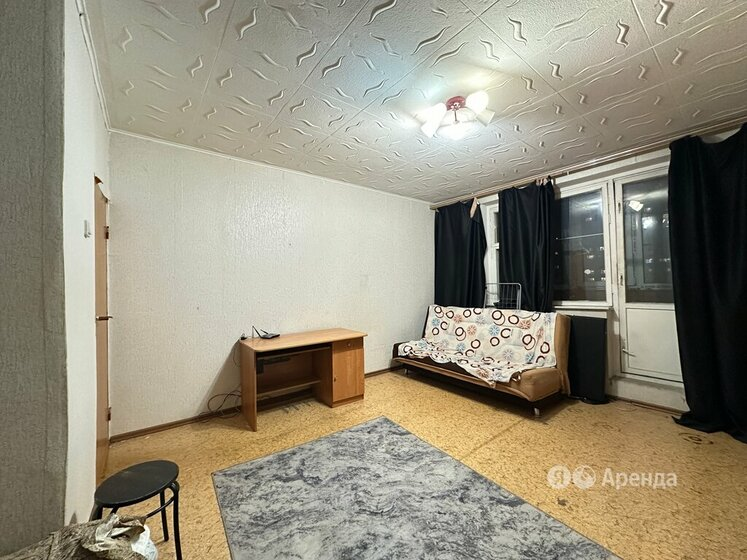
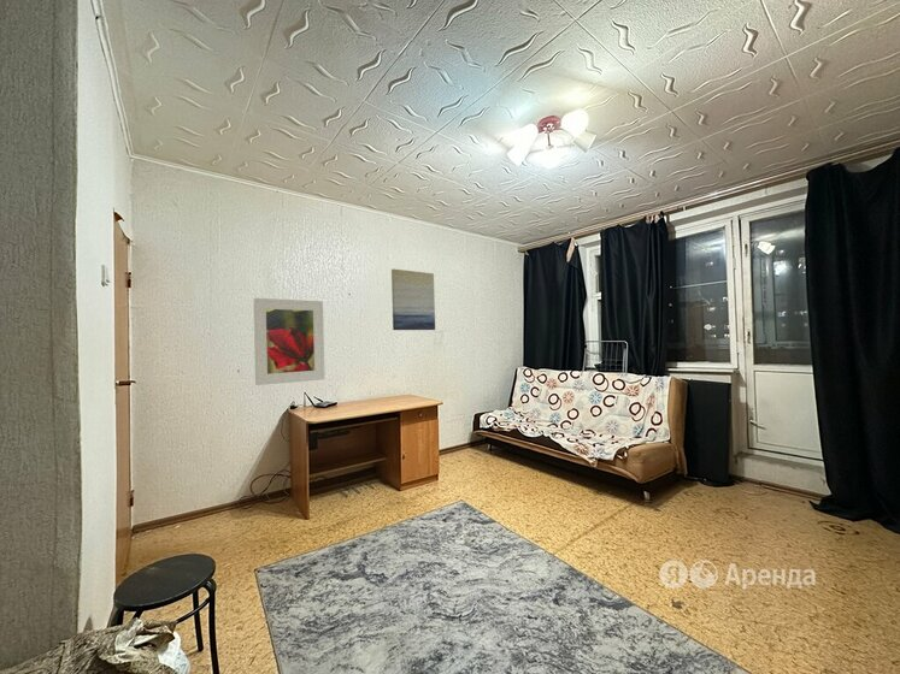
+ wall art [390,268,436,331]
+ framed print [253,297,325,386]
